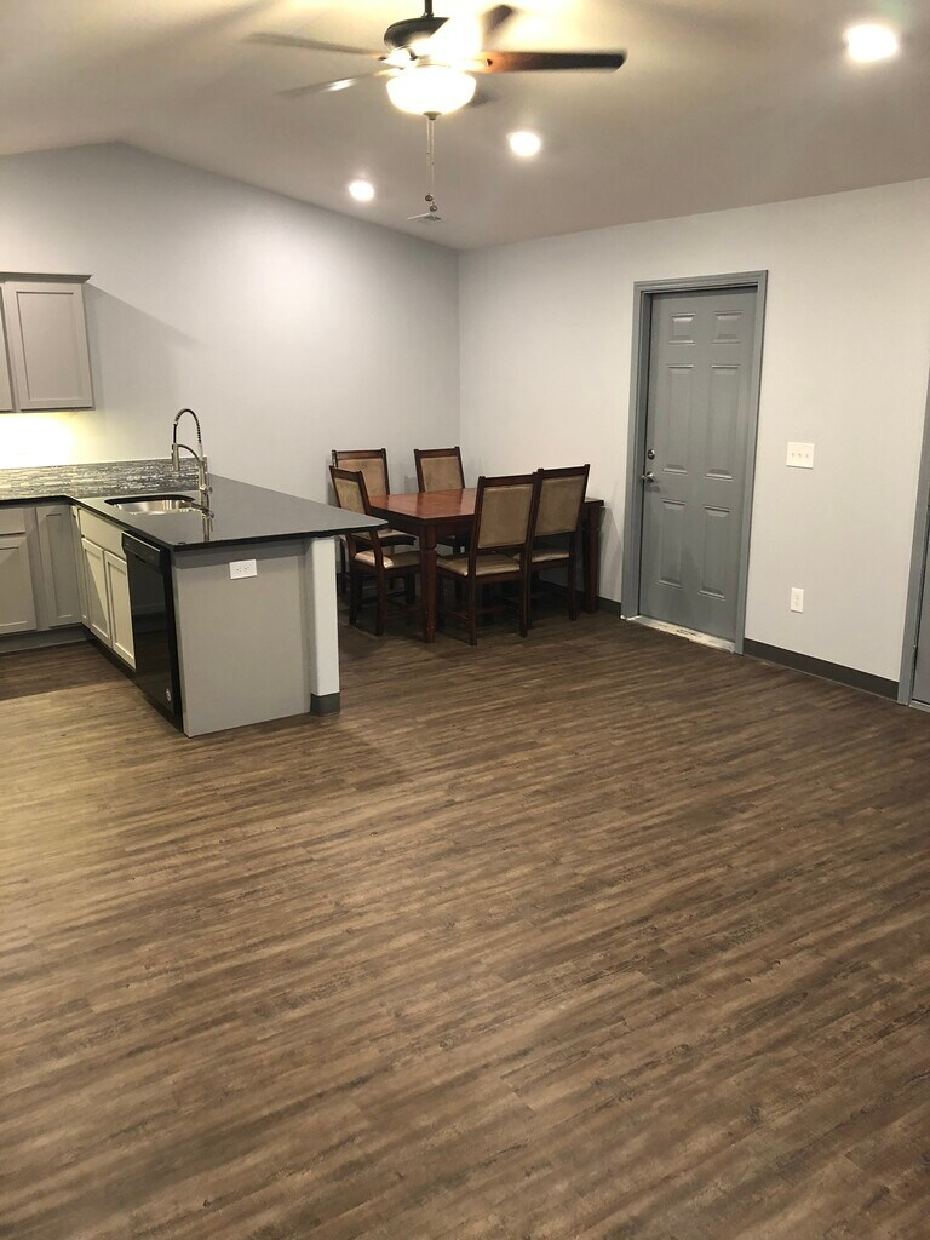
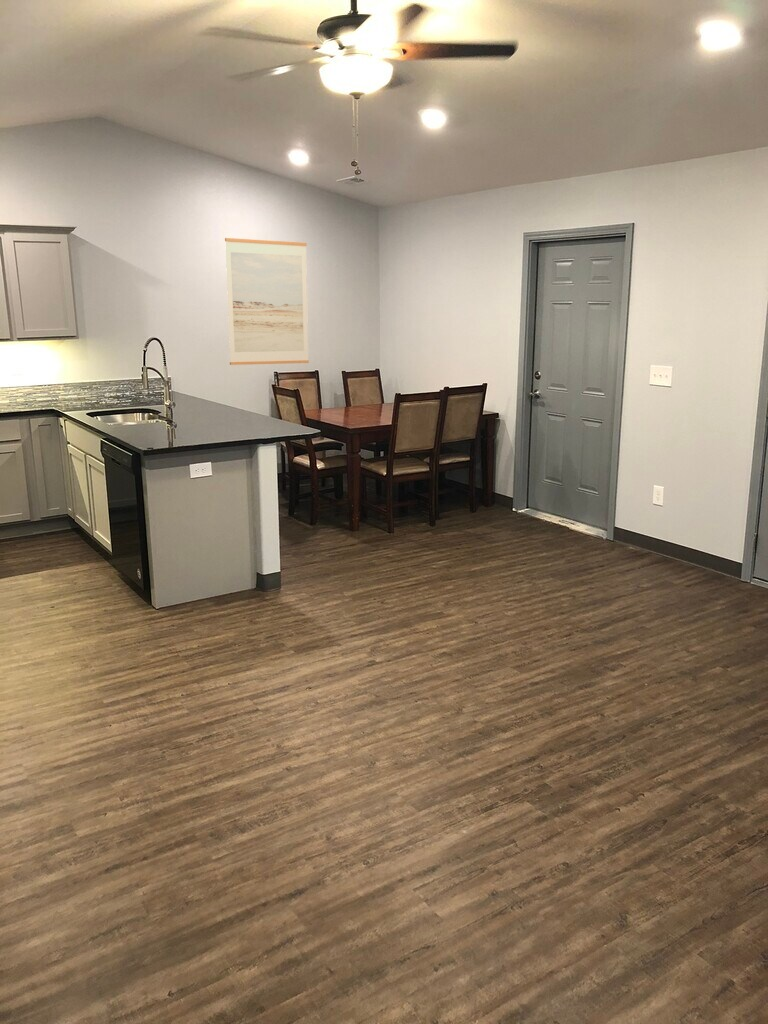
+ wall art [224,237,310,366]
